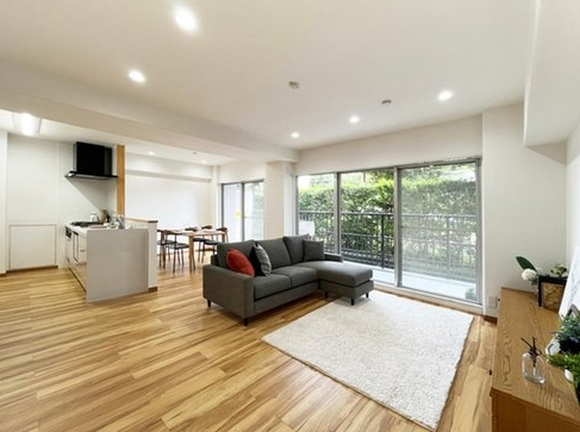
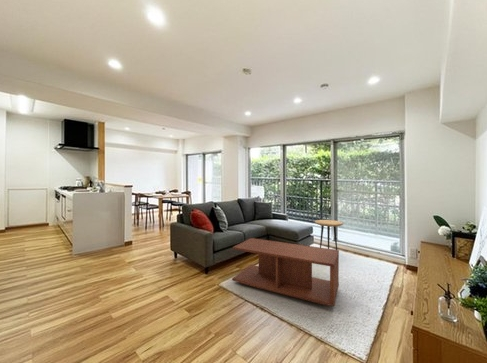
+ coffee table [231,237,340,307]
+ side table [314,219,344,250]
